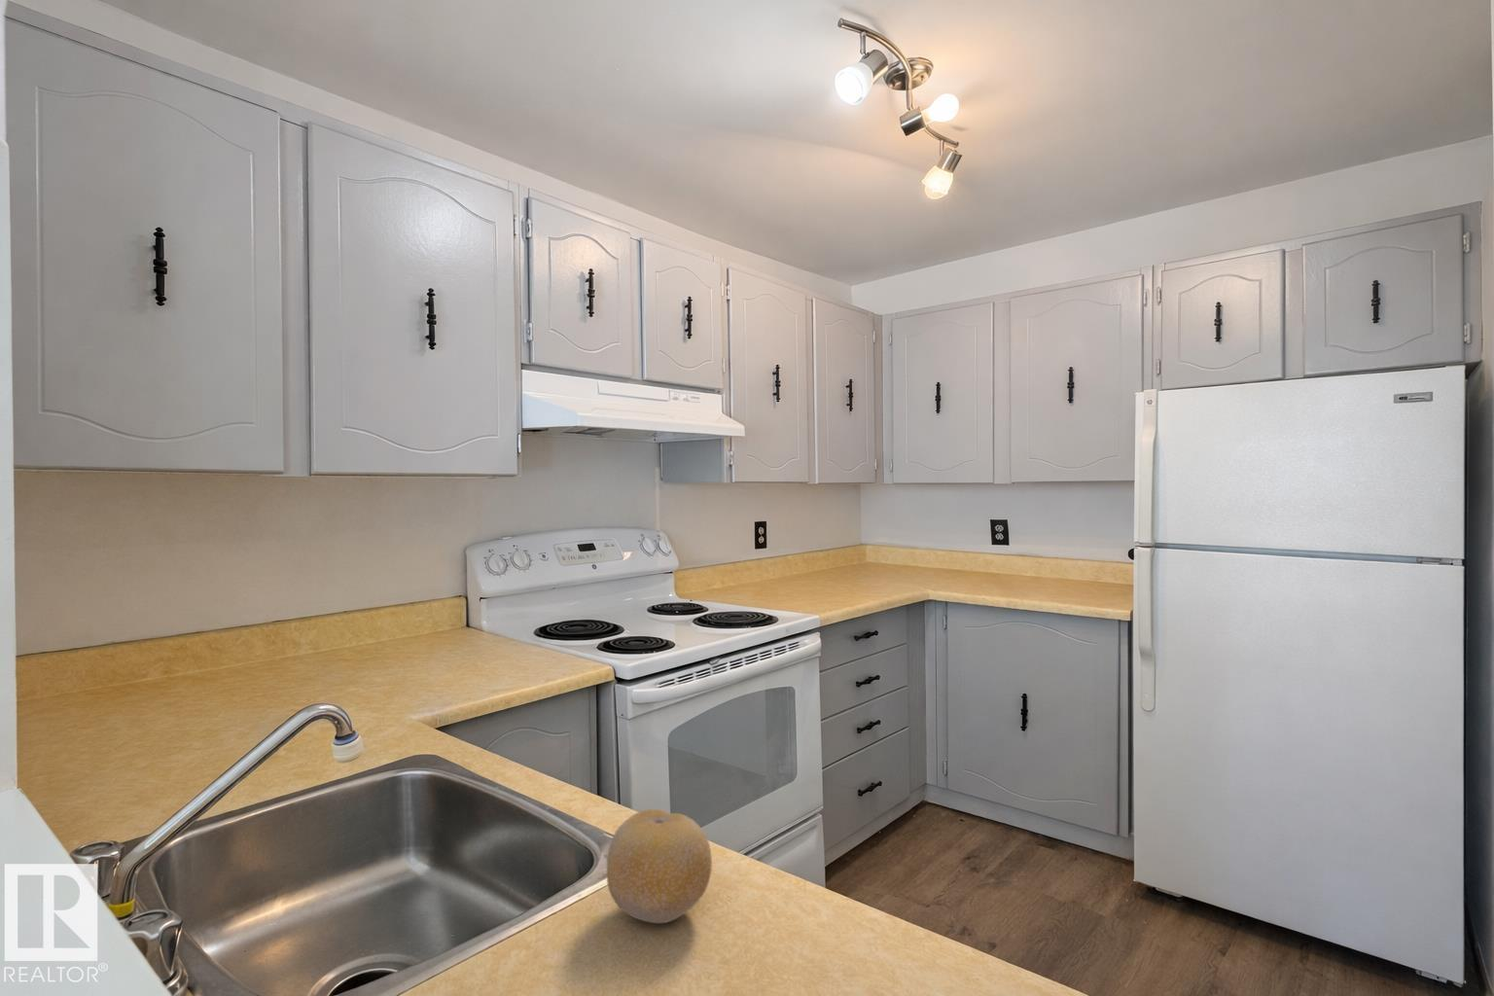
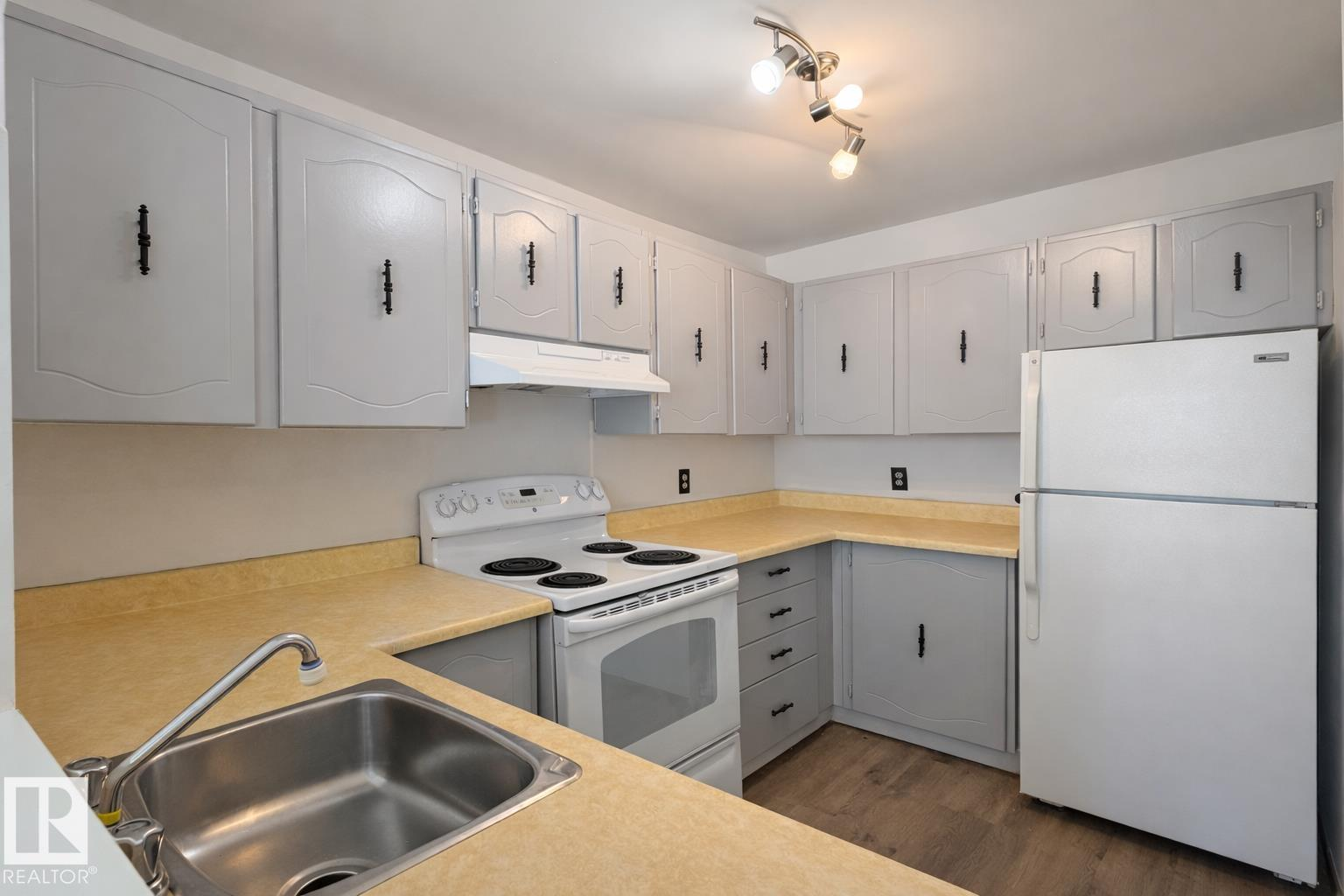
- fruit [606,808,713,924]
